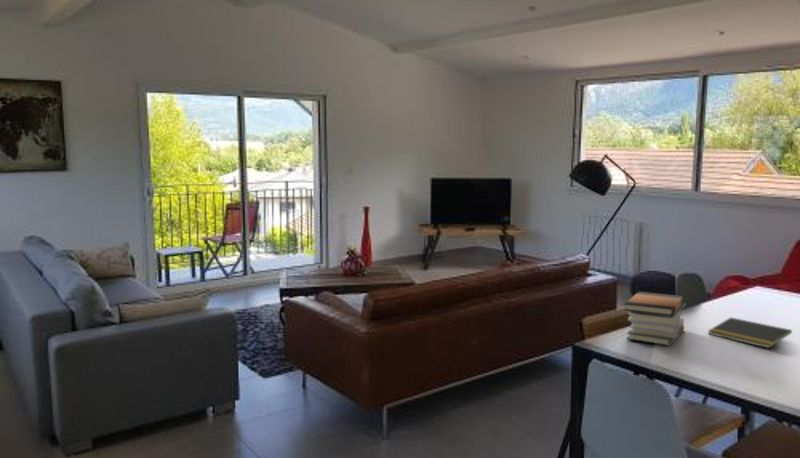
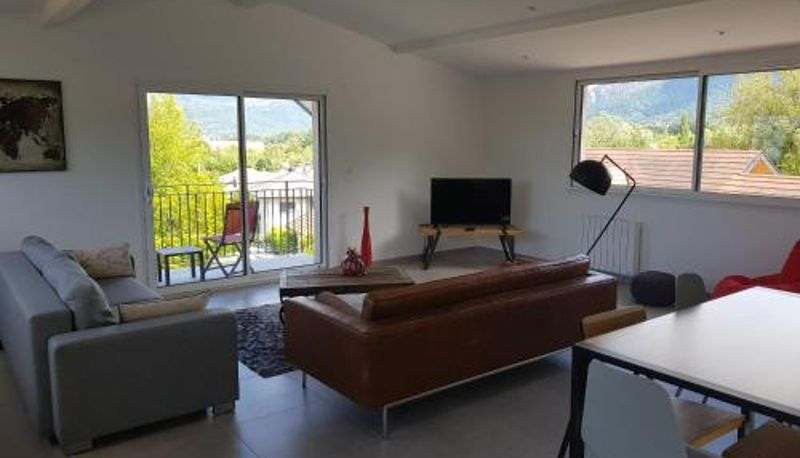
- book stack [623,291,687,347]
- notepad [707,317,793,349]
